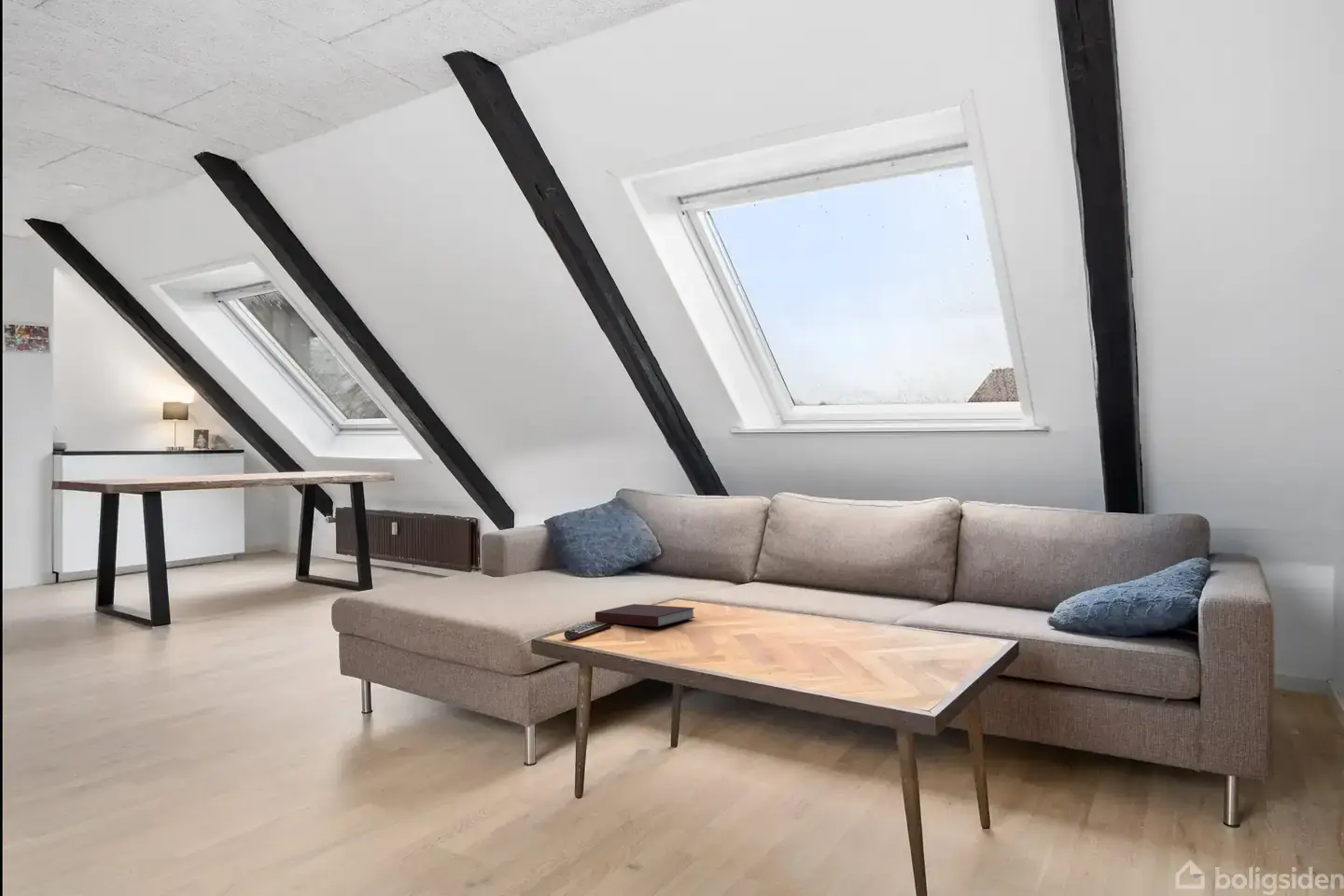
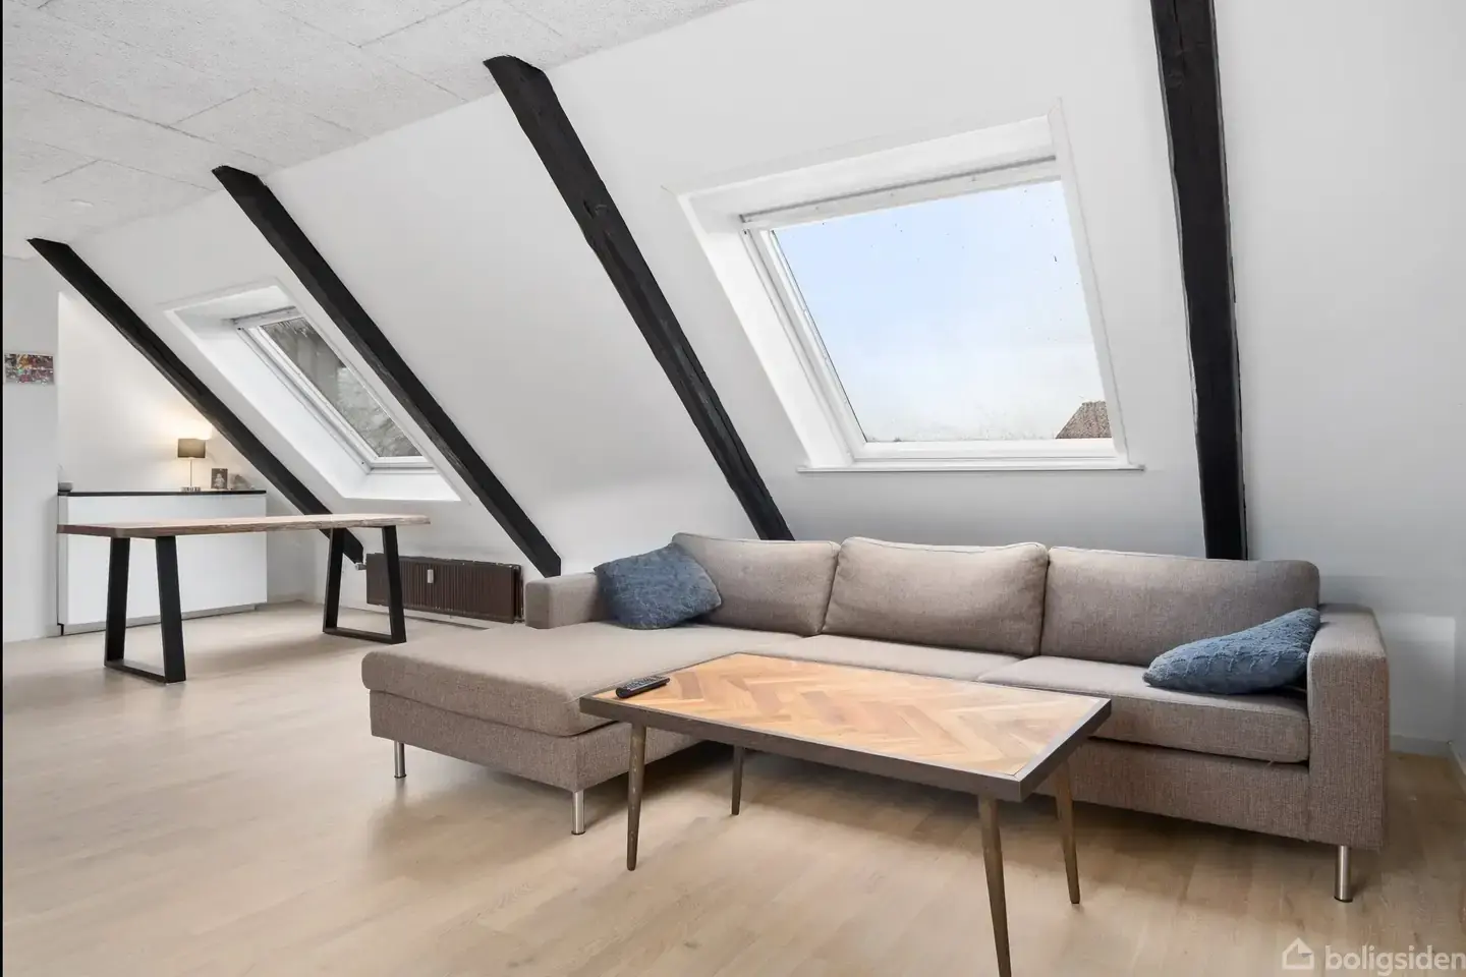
- notebook [595,603,696,628]
